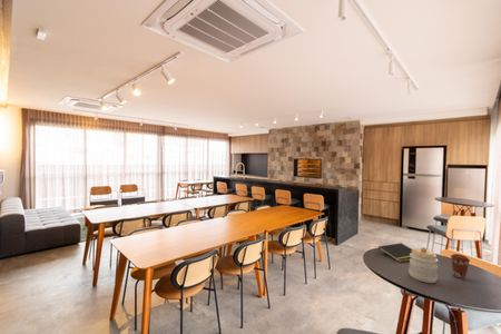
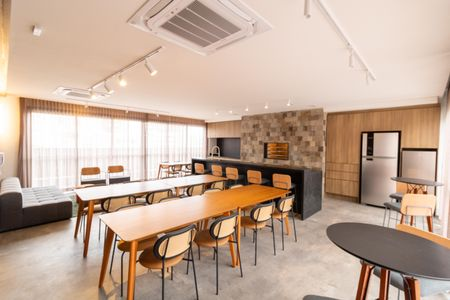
- notepad [376,242,413,263]
- coffee cup [450,253,471,279]
- jar [407,246,439,284]
